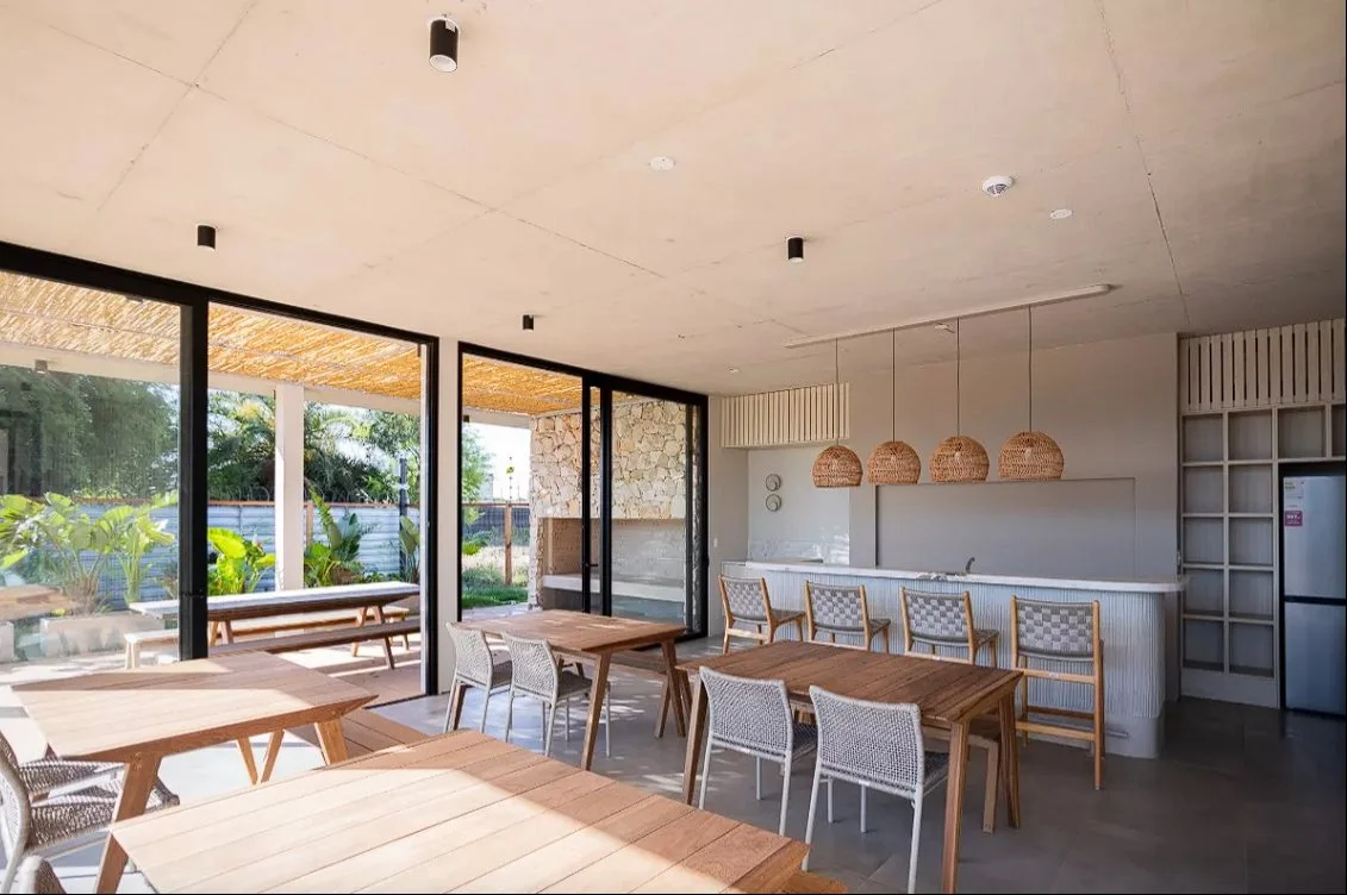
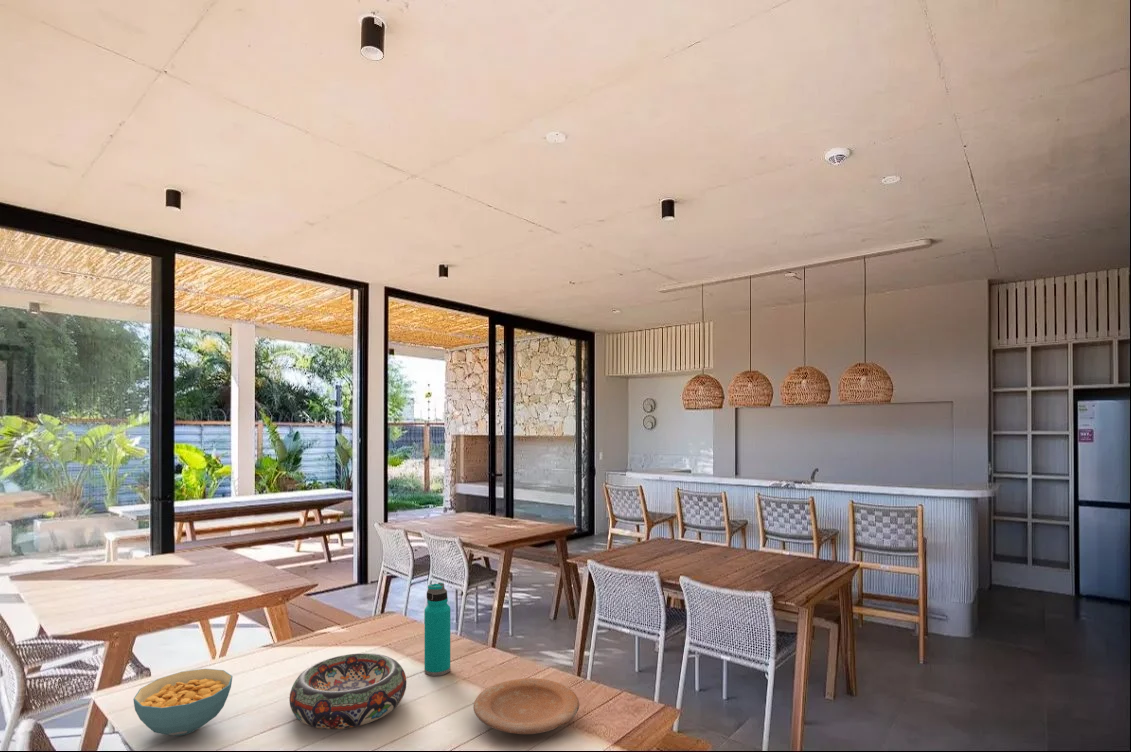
+ water bottle [423,582,451,677]
+ cereal bowl [132,668,234,737]
+ decorative bowl [288,652,408,730]
+ plate [472,677,580,735]
